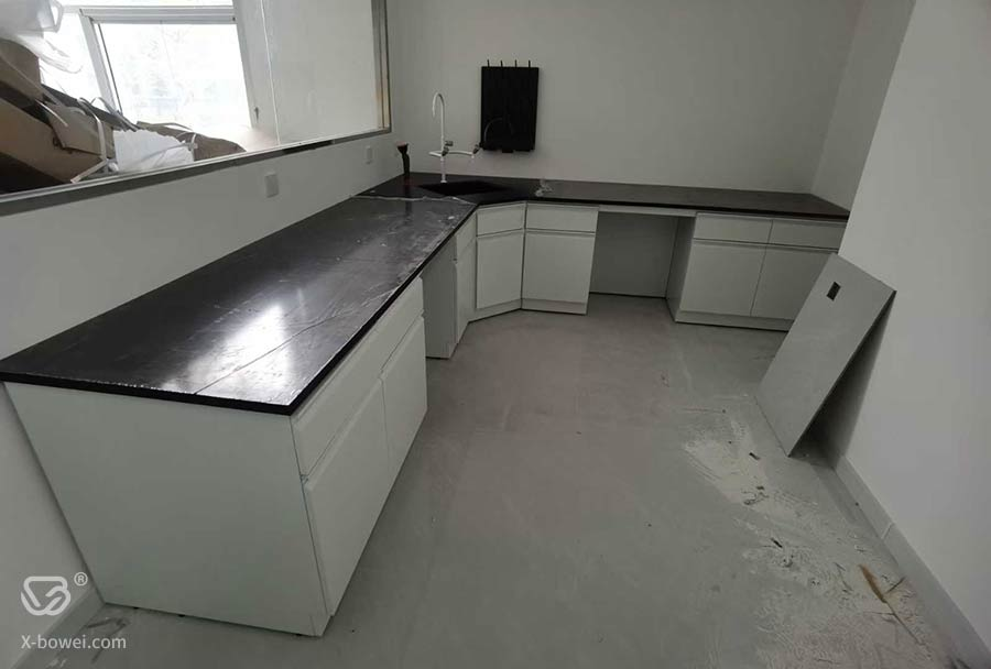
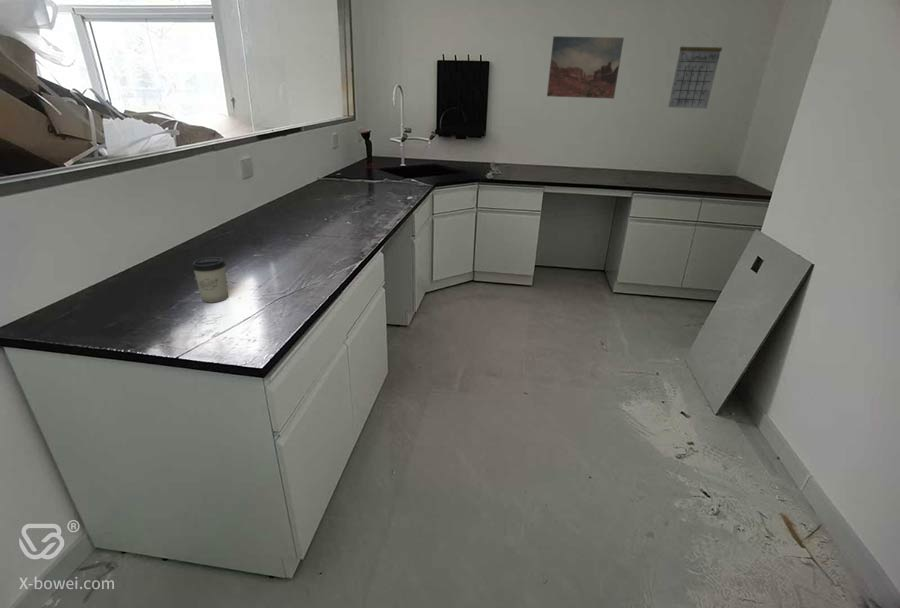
+ wall art [546,35,625,100]
+ cup [191,256,229,303]
+ calendar [667,31,723,110]
